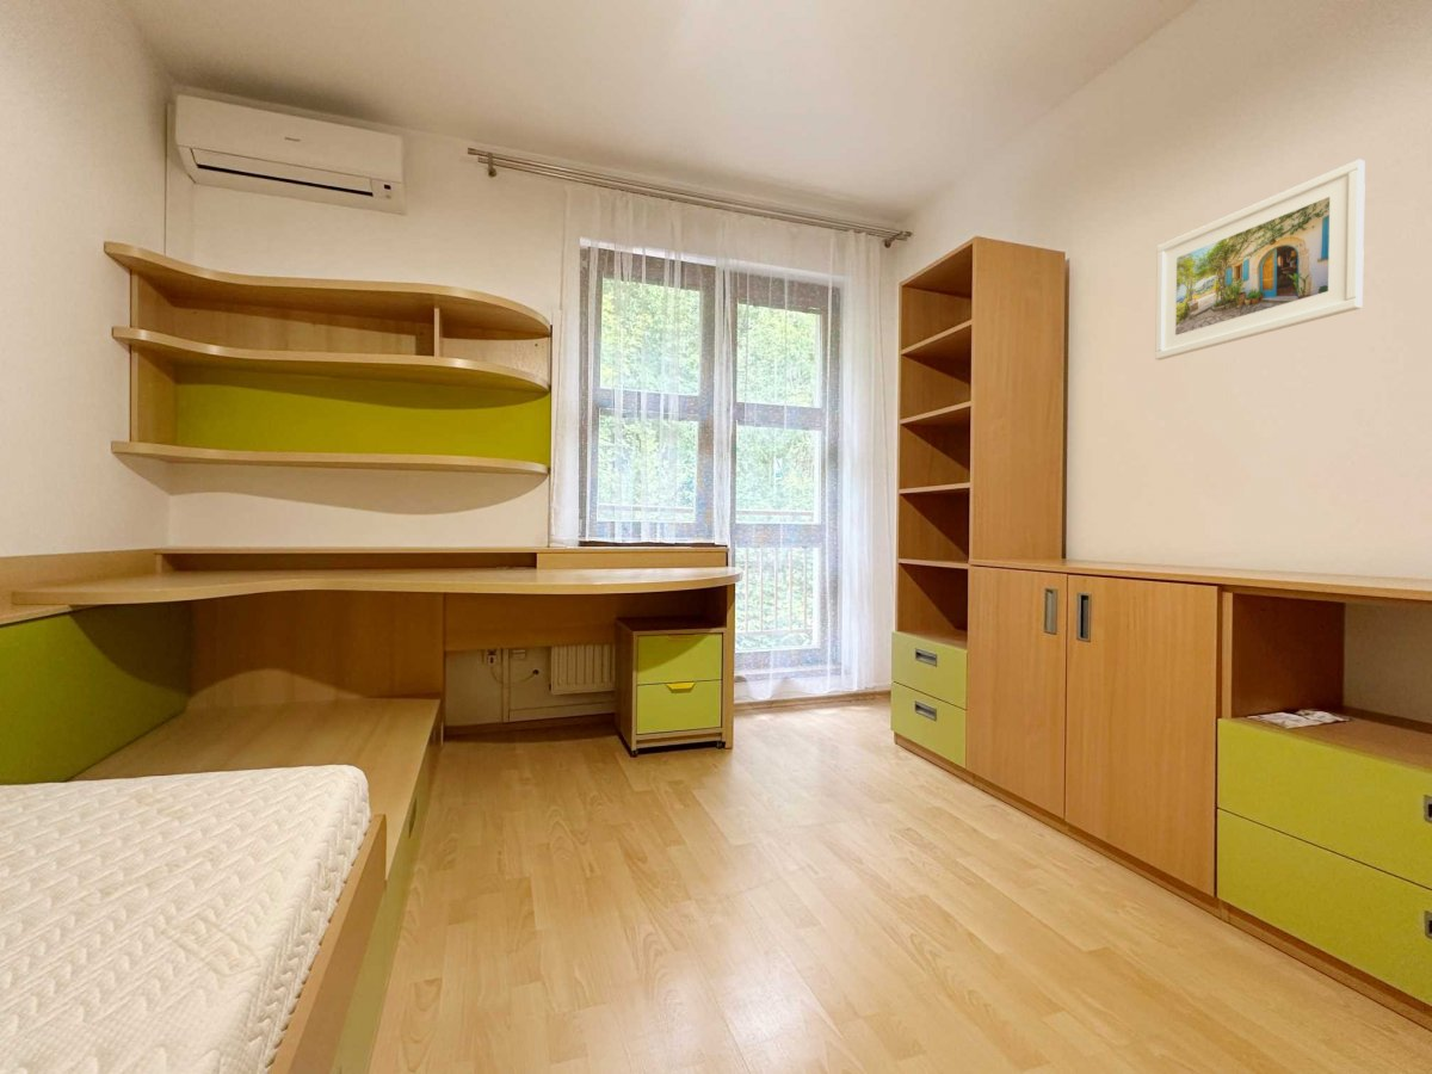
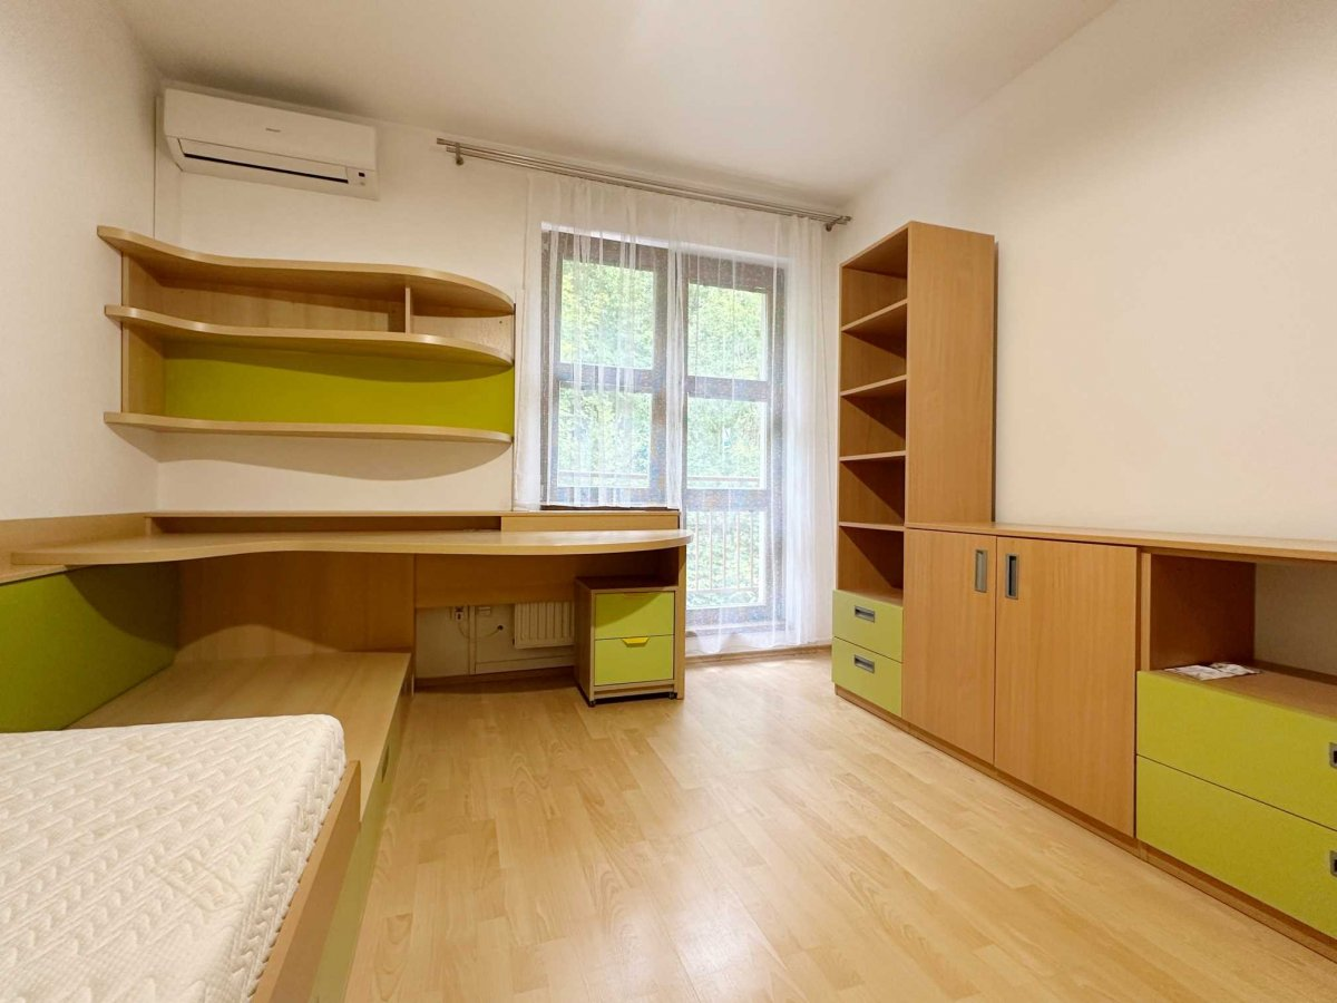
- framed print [1154,159,1366,362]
